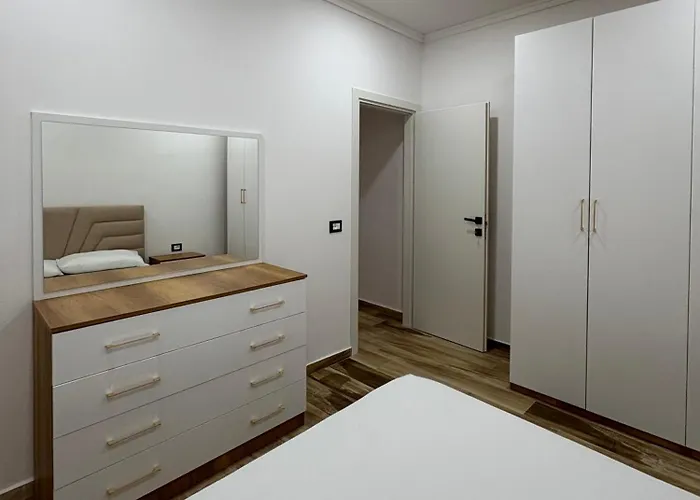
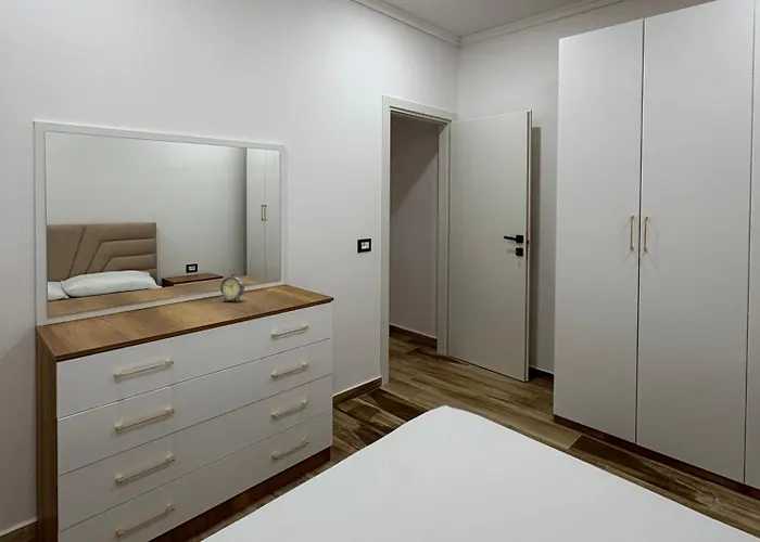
+ alarm clock [219,268,245,302]
